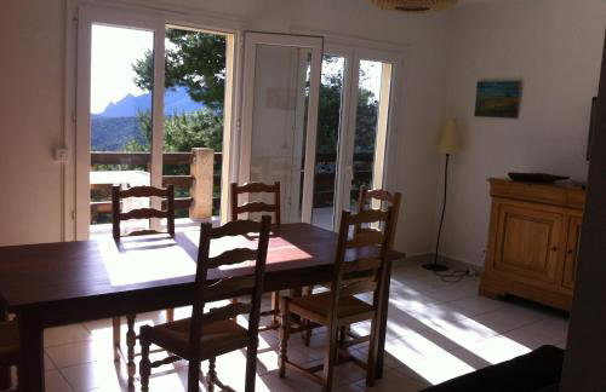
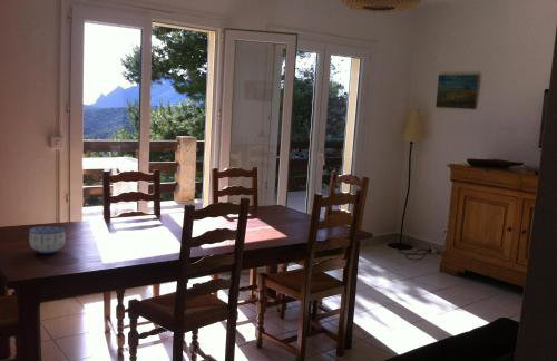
+ bowl [28,225,67,255]
